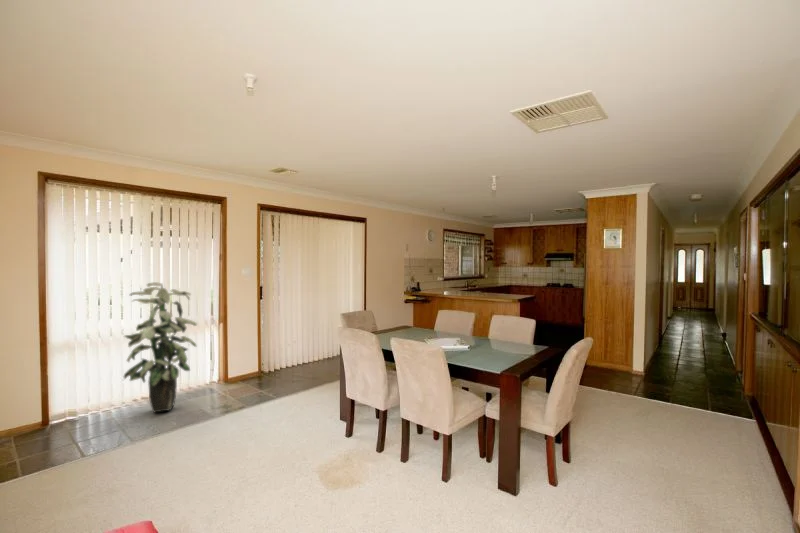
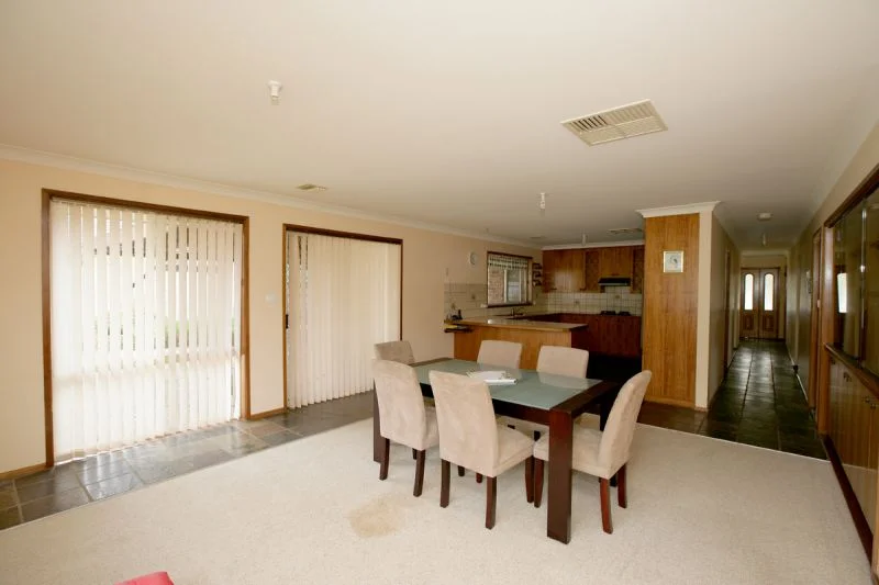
- indoor plant [123,281,198,414]
